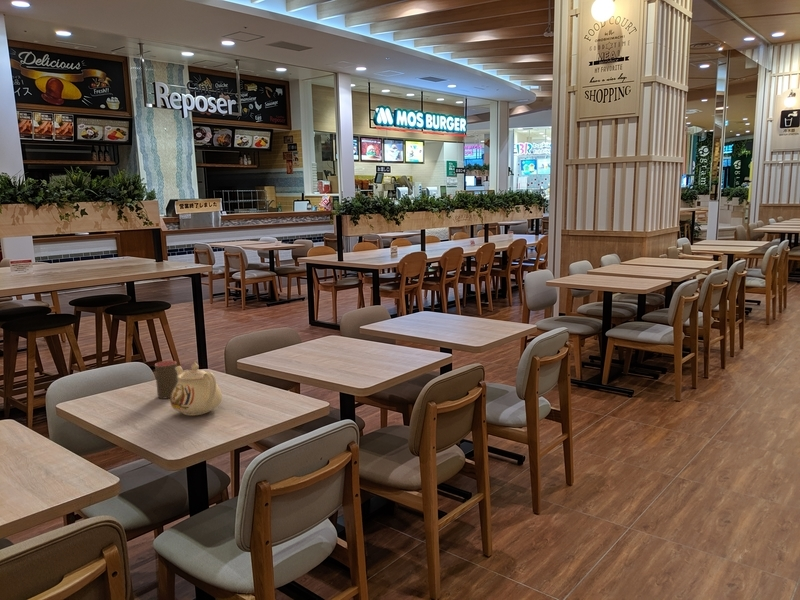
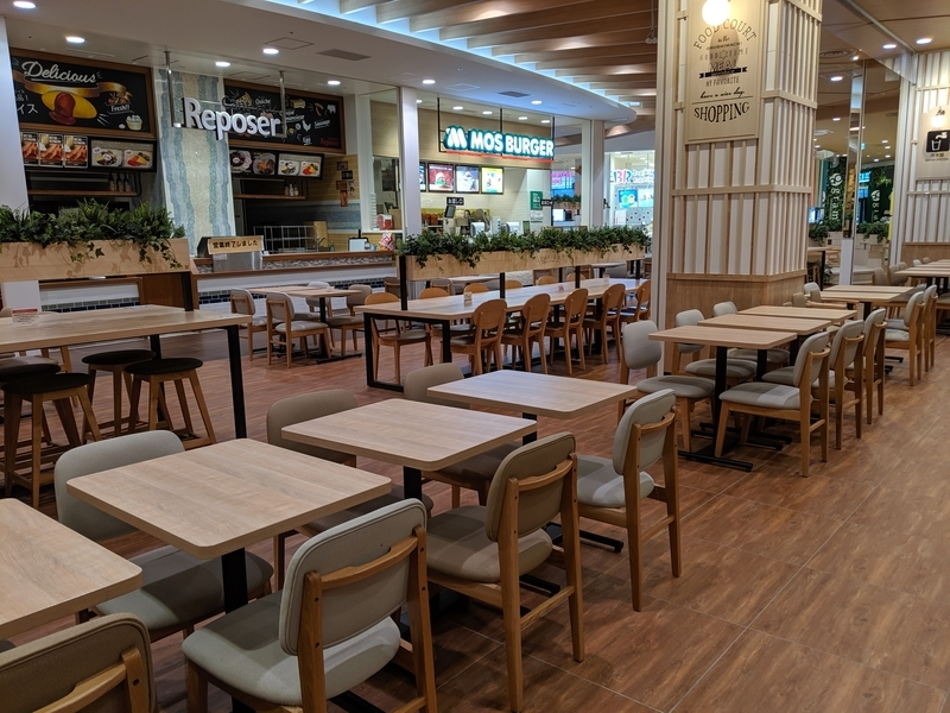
- cup [154,360,178,400]
- teapot [169,361,223,416]
